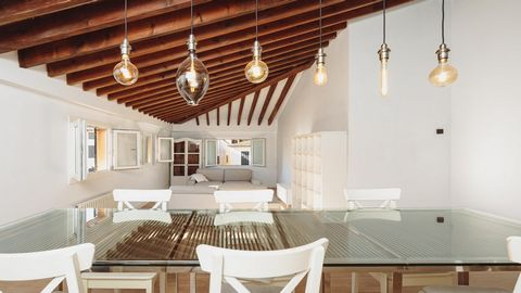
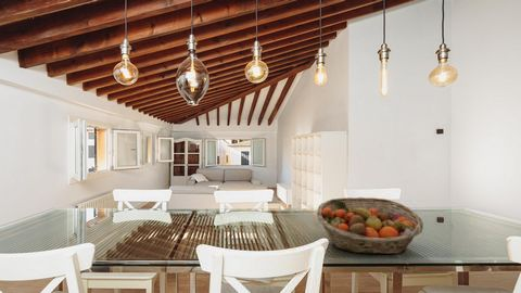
+ fruit basket [316,196,424,255]
